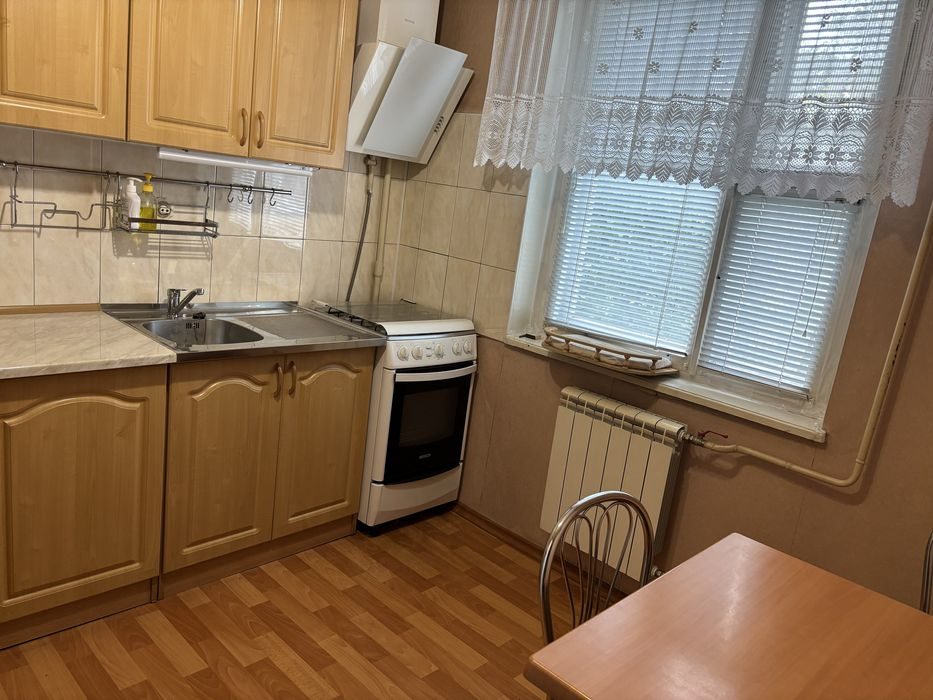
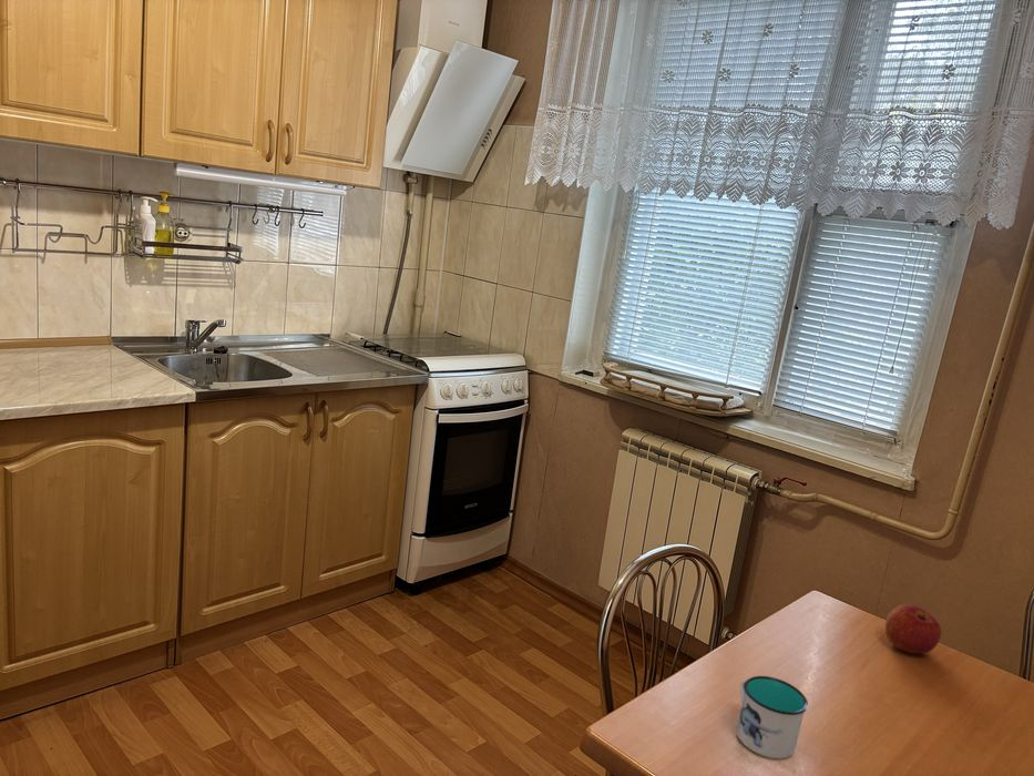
+ apple [884,603,942,654]
+ mug [736,675,809,759]
